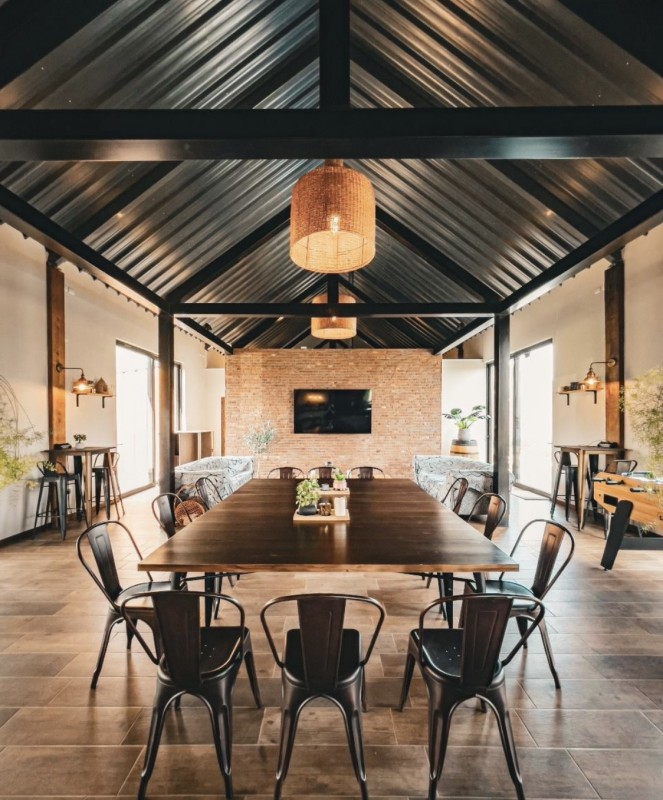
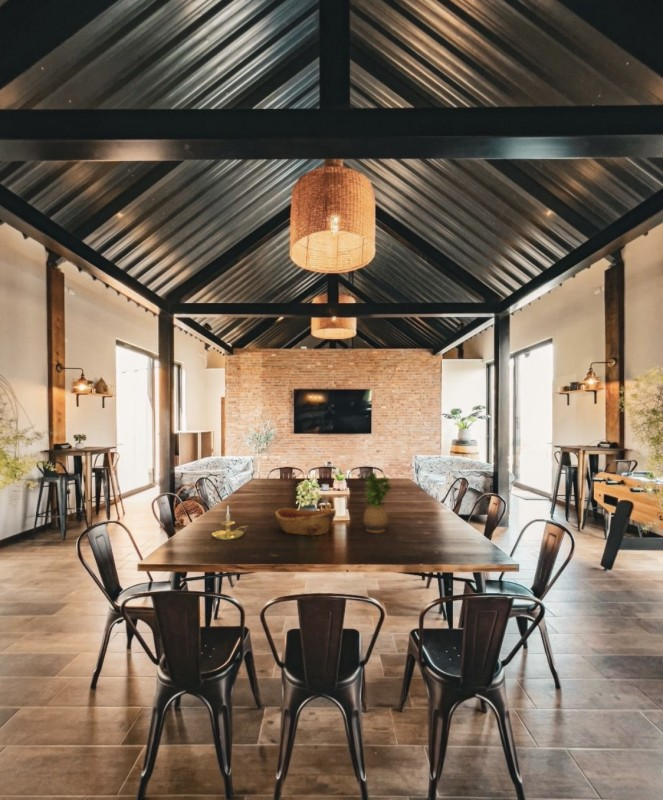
+ potted plant [362,470,394,534]
+ candle holder [211,506,250,541]
+ wooden bowl [274,507,337,536]
